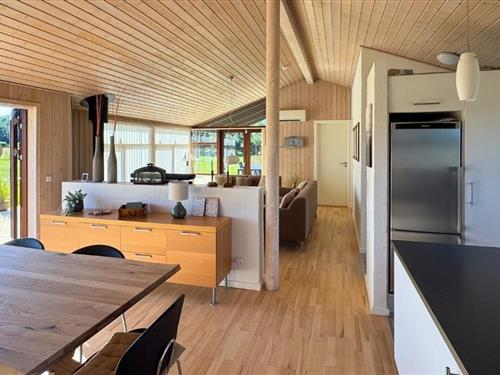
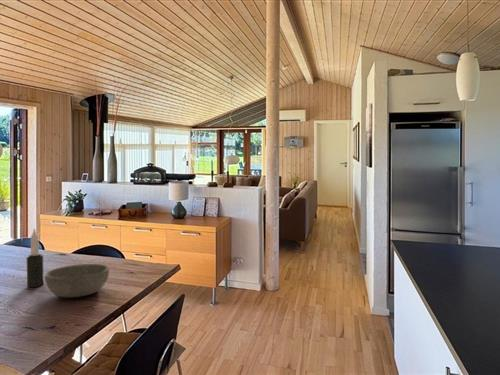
+ candle [26,228,45,288]
+ bowl [43,263,110,298]
